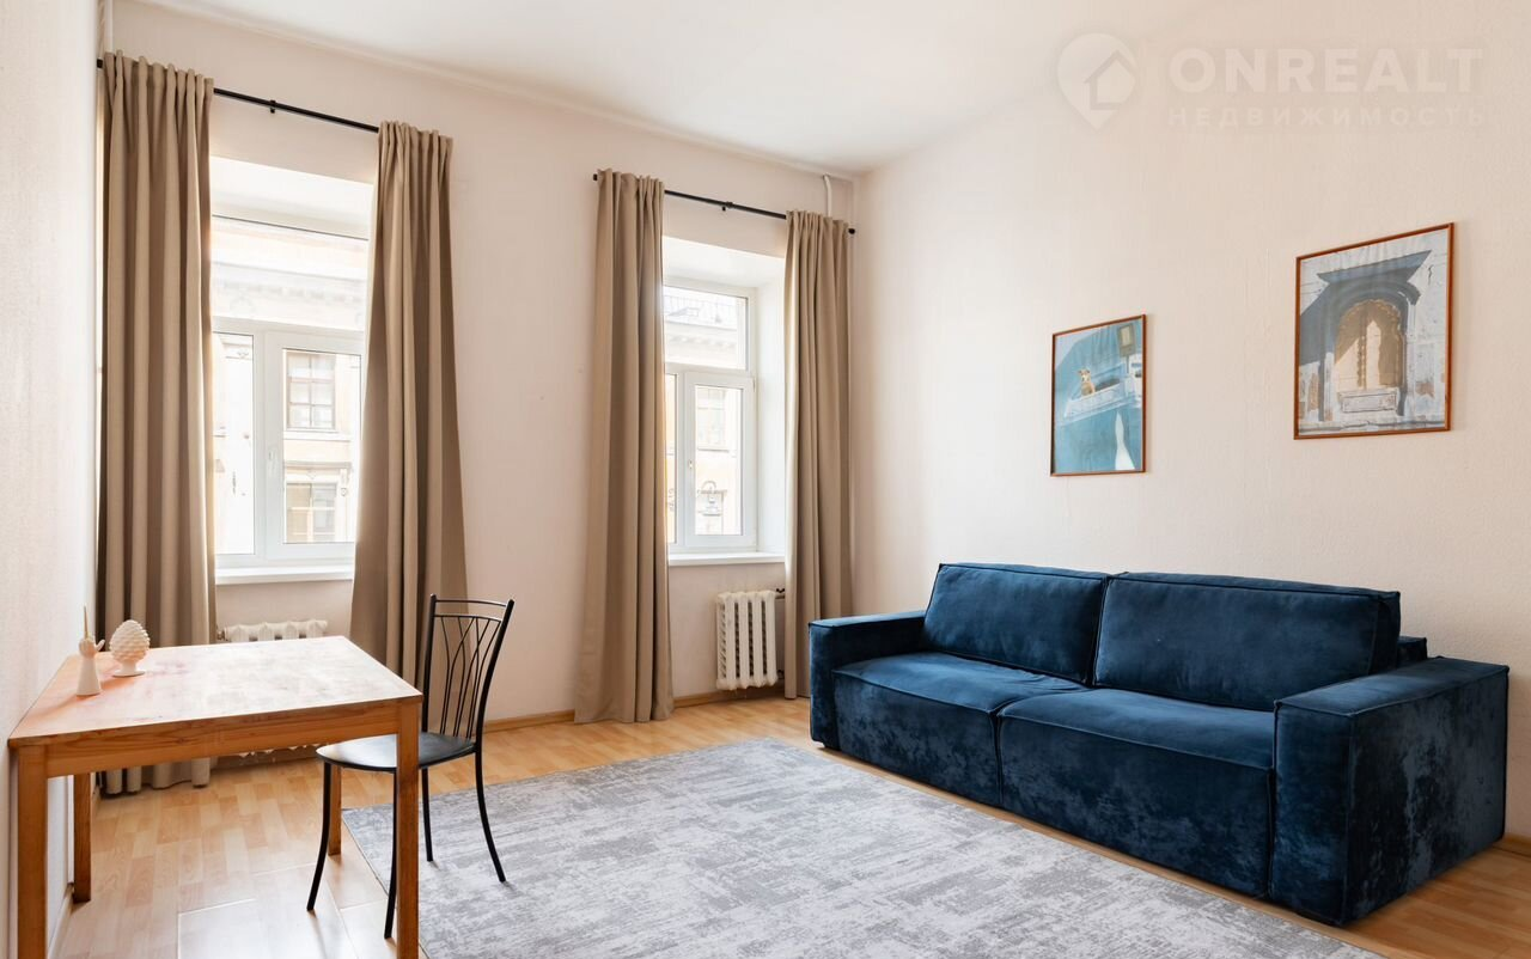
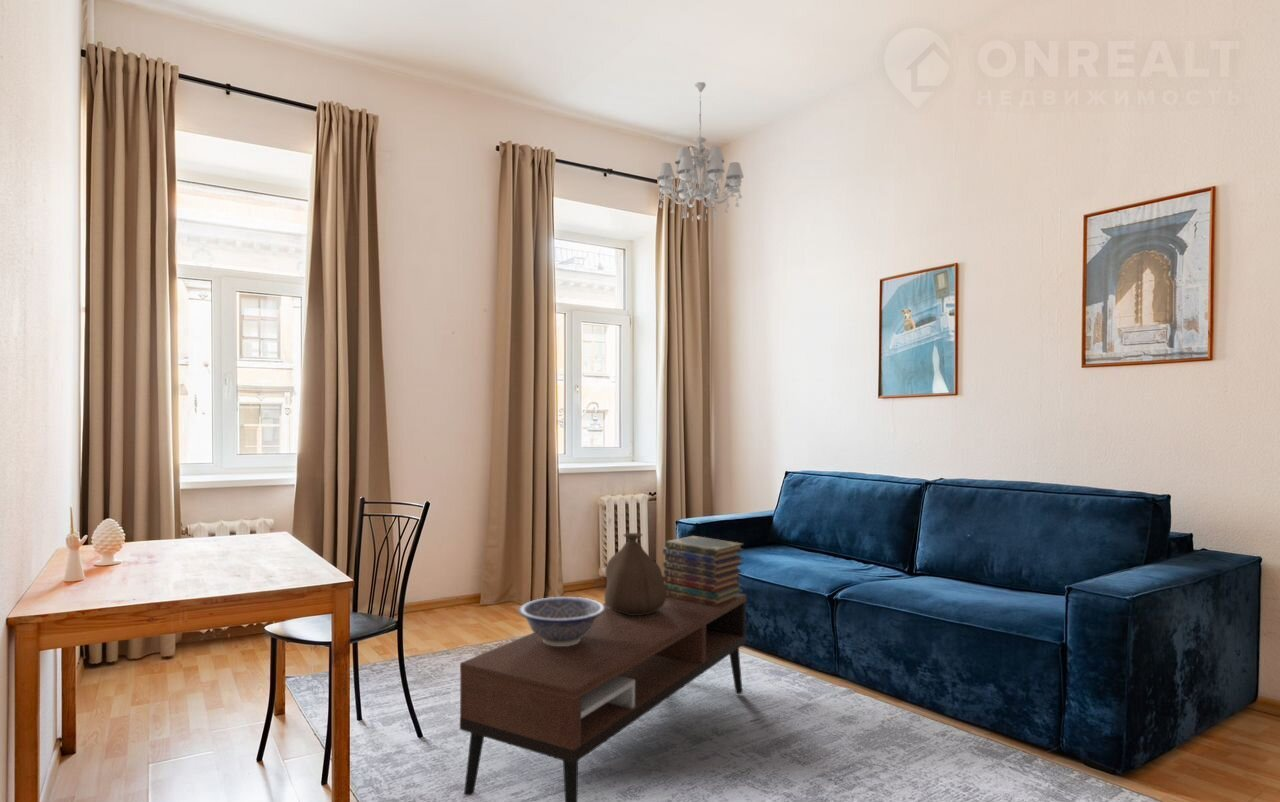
+ chandelier [656,81,745,222]
+ book stack [662,535,745,607]
+ decorative bowl [517,596,605,646]
+ bag [604,532,667,615]
+ coffee table [459,582,747,802]
